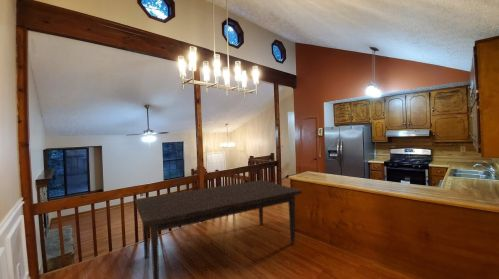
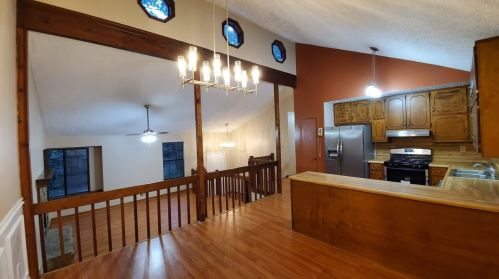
- dining table [134,179,303,279]
